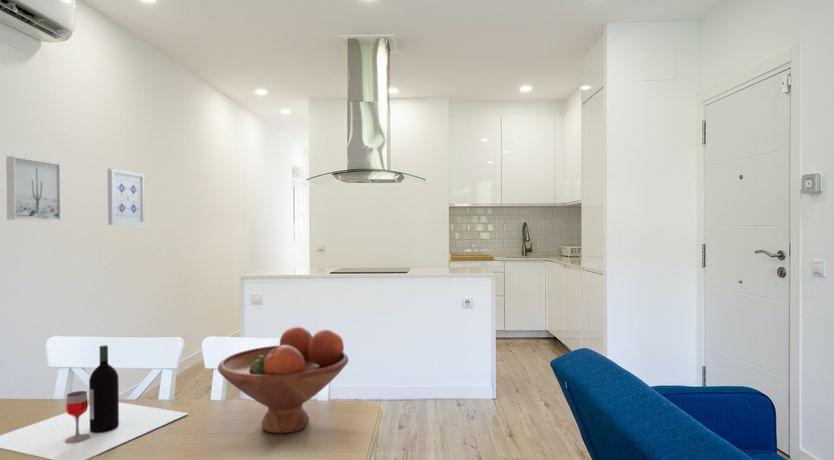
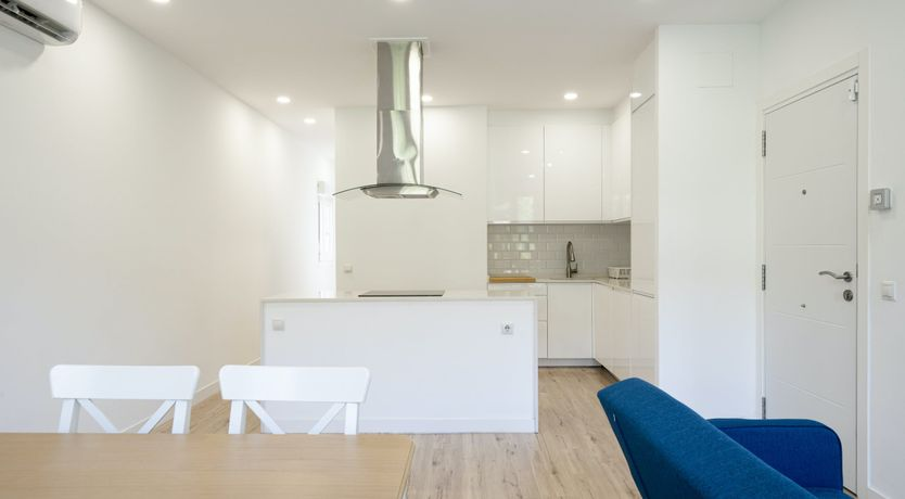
- wall art [5,155,62,221]
- fruit bowl [217,326,349,434]
- wall art [107,168,146,226]
- wine bottle [0,344,190,460]
